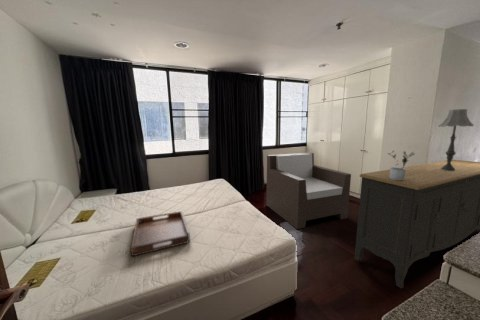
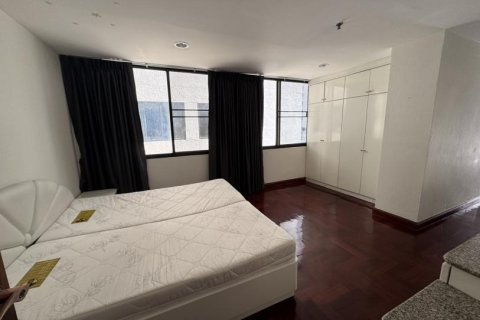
- armchair [265,152,352,230]
- table lamp [437,108,475,171]
- serving tray [130,210,191,257]
- potted plant [387,150,416,180]
- sideboard [353,159,480,289]
